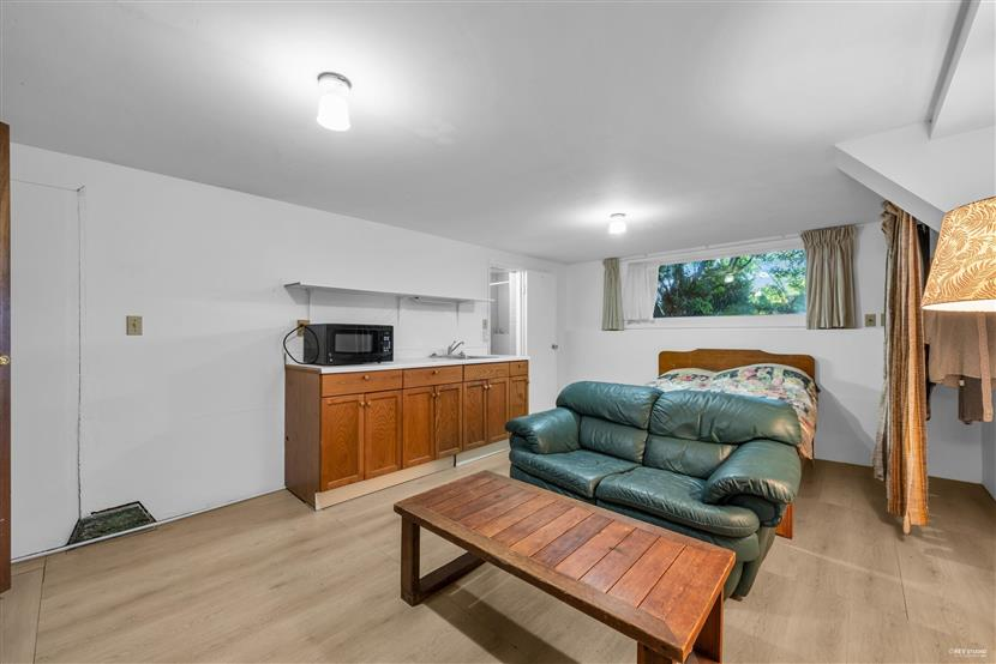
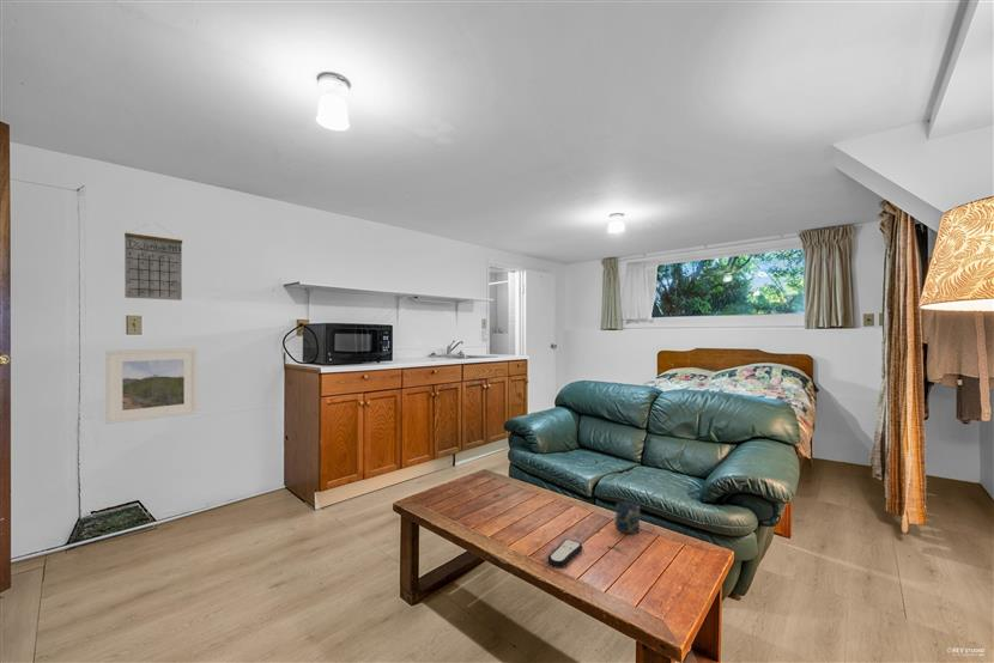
+ cup [614,500,641,535]
+ calendar [123,223,183,302]
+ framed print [105,347,199,425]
+ remote control [546,539,583,568]
